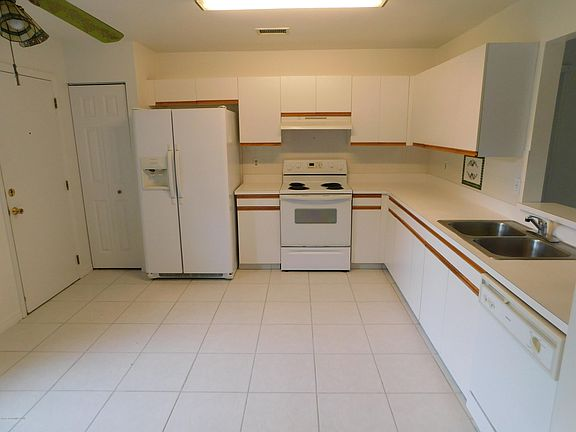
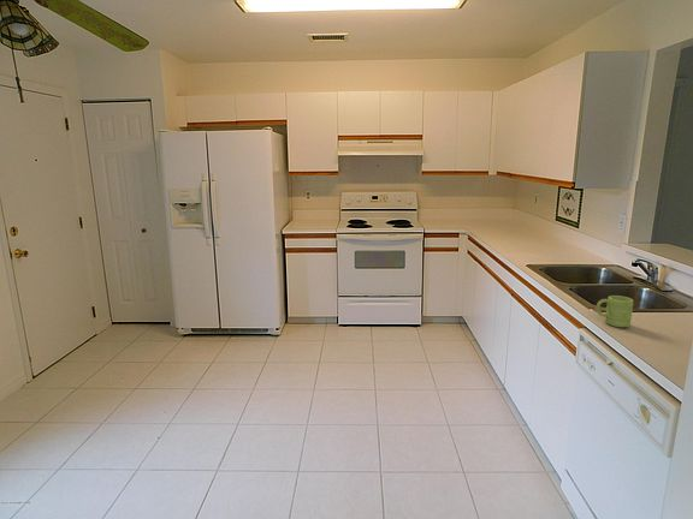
+ mug [594,294,635,328]
